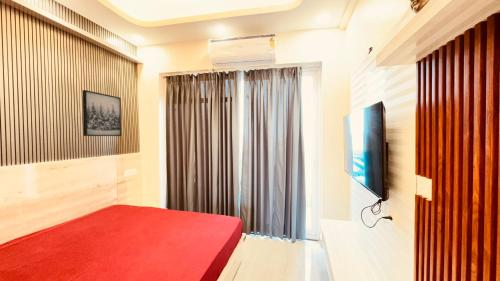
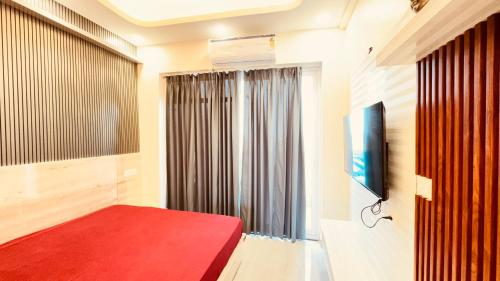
- wall art [82,89,122,137]
